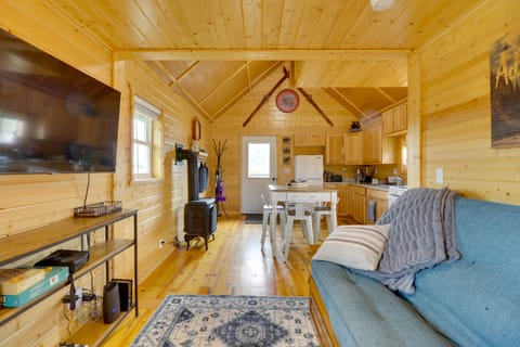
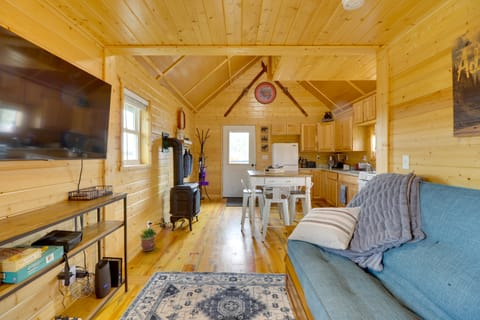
+ potted plant [138,227,158,252]
